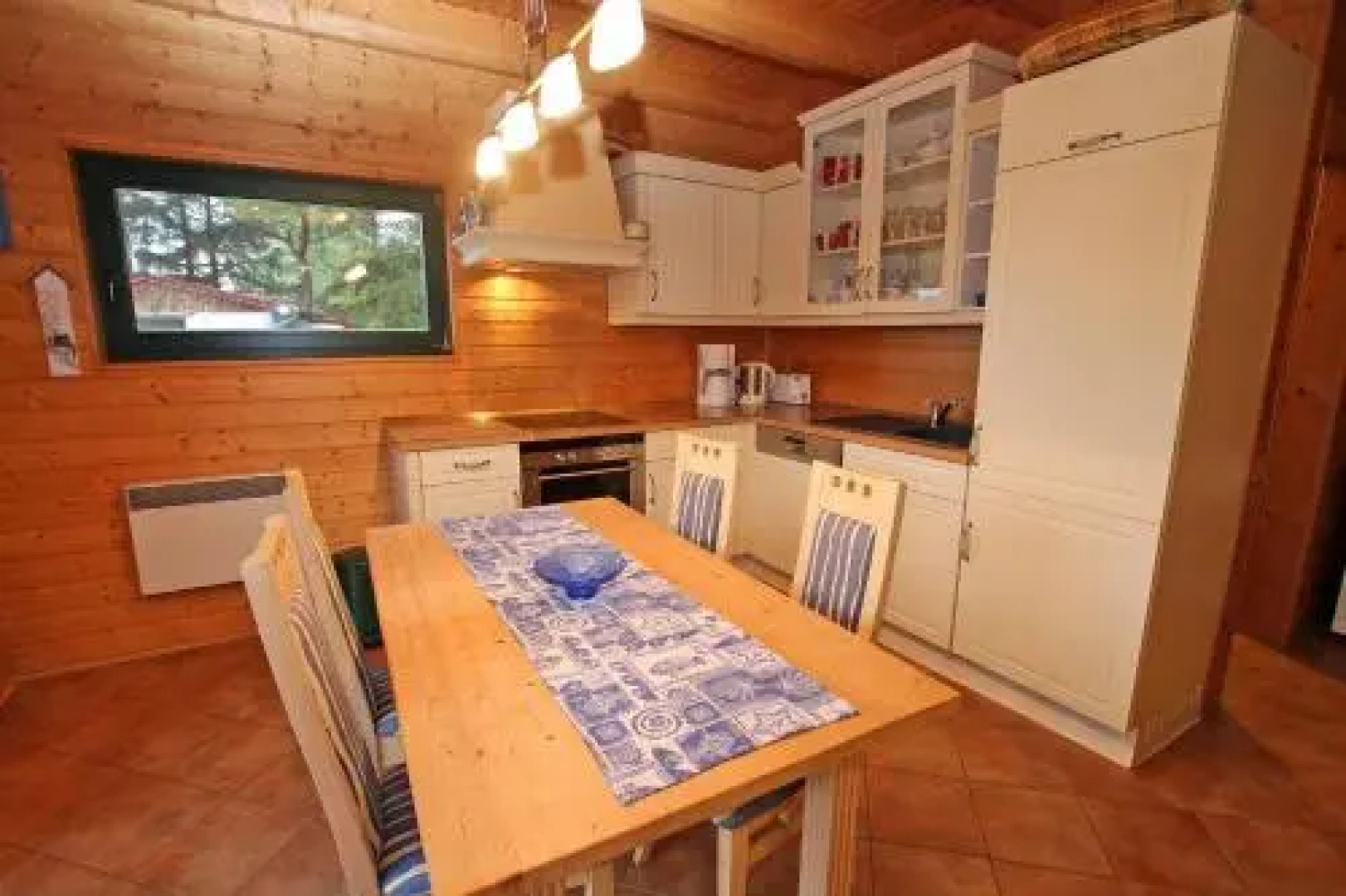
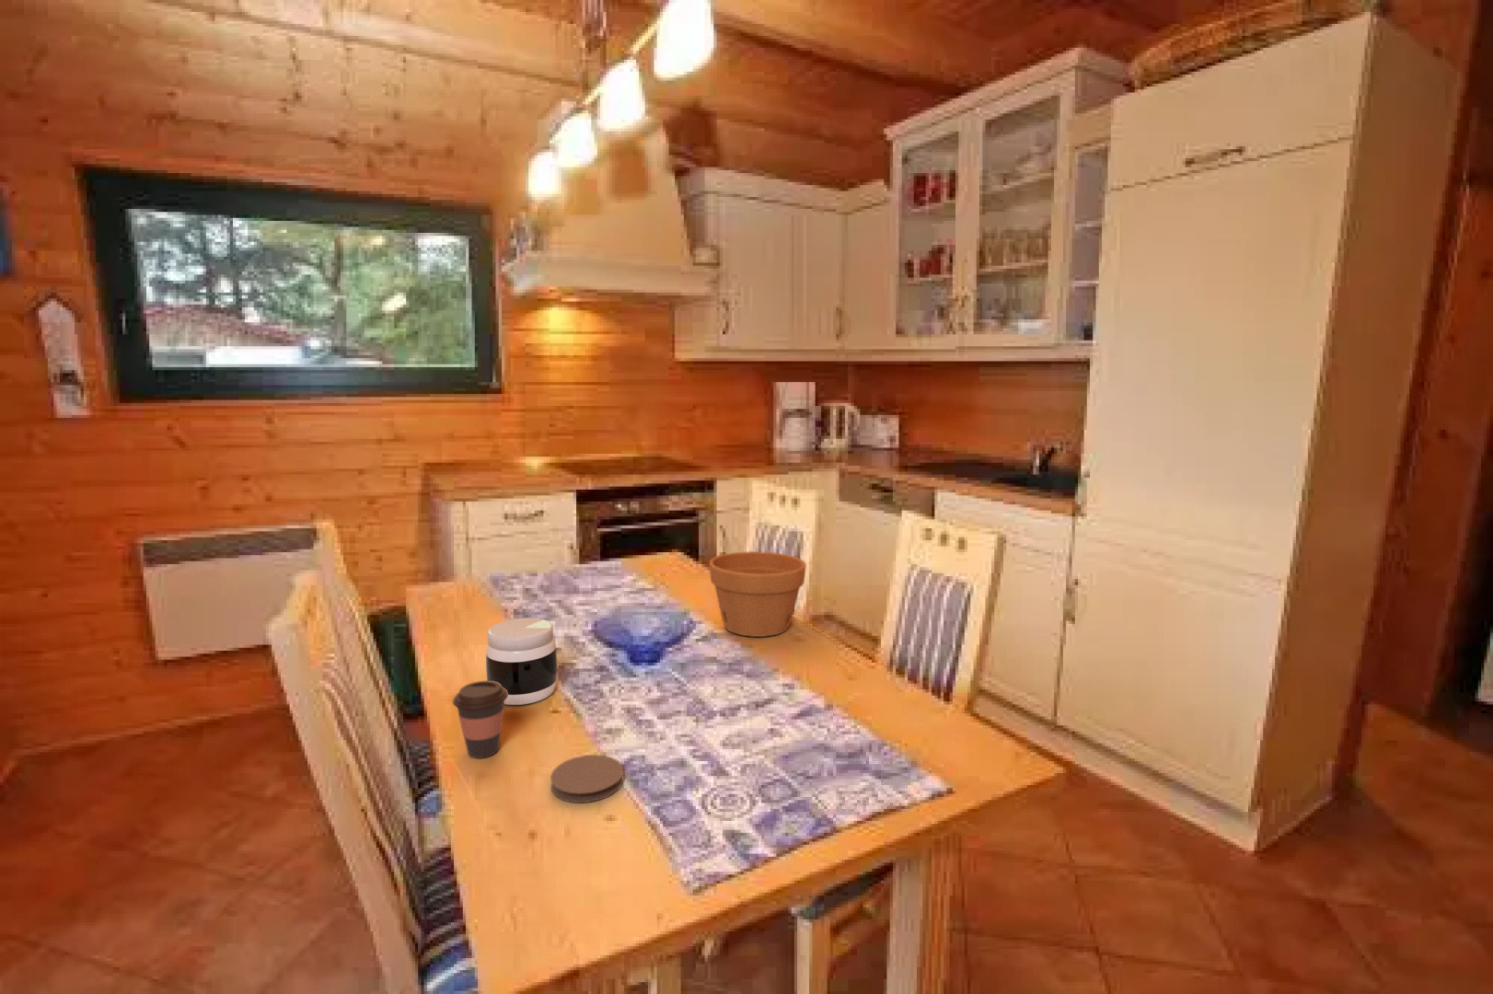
+ coaster [549,753,624,803]
+ flower pot [709,550,808,638]
+ jar [485,618,558,706]
+ coffee cup [451,680,508,759]
